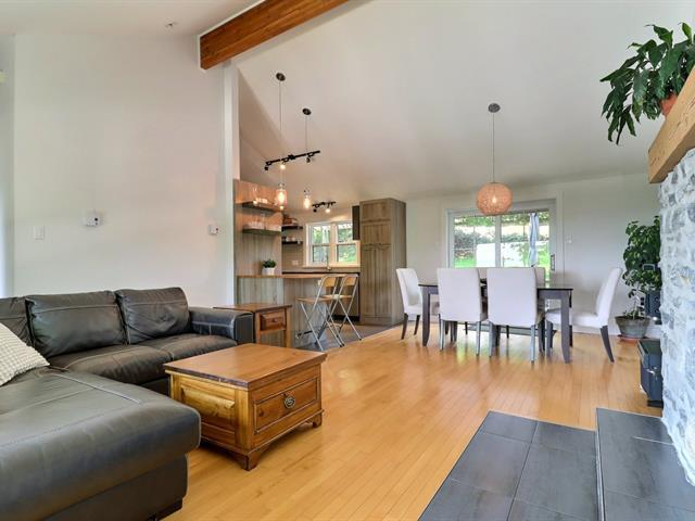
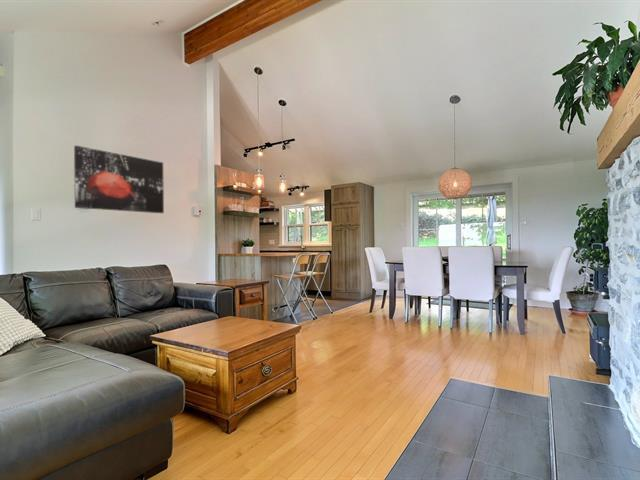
+ wall art [73,145,165,214]
